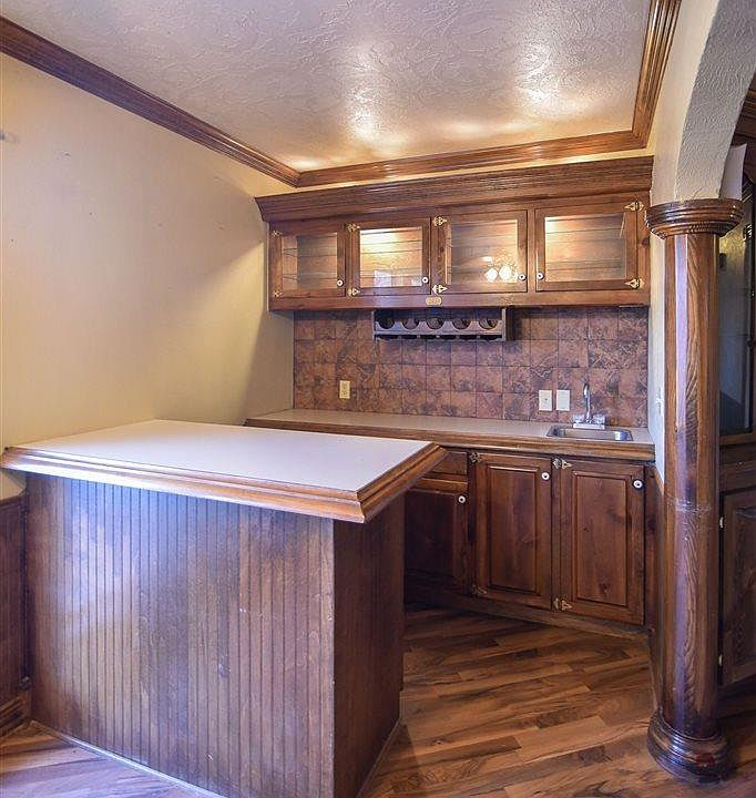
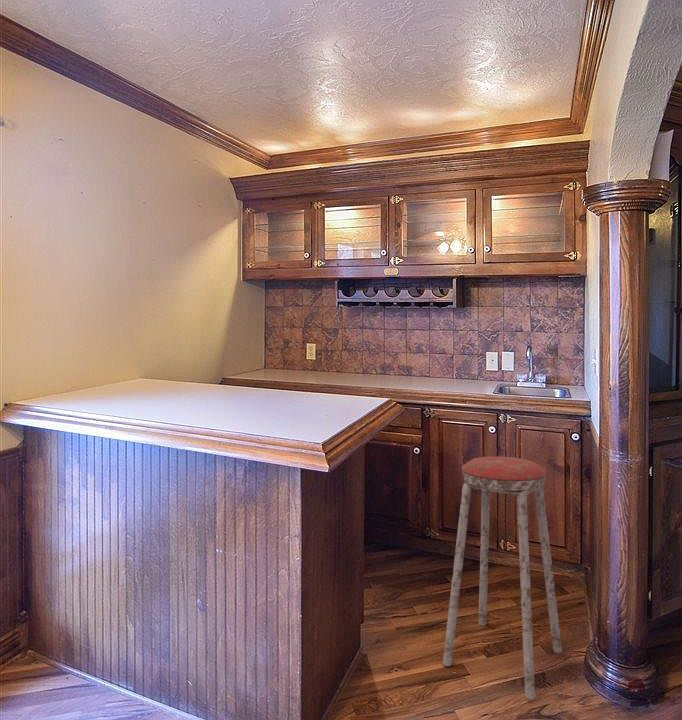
+ music stool [442,456,563,700]
